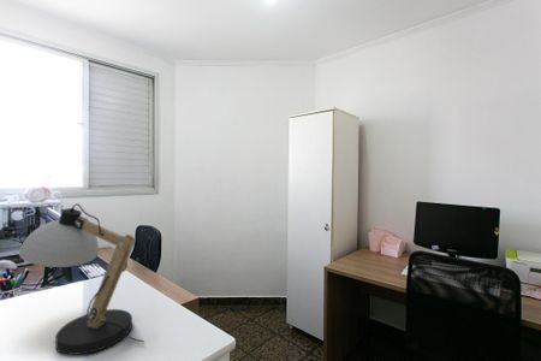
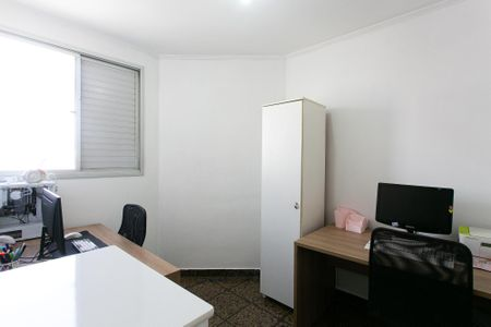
- desk lamp [17,202,145,356]
